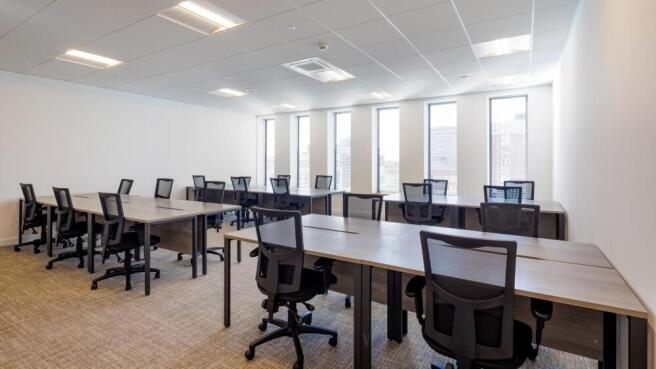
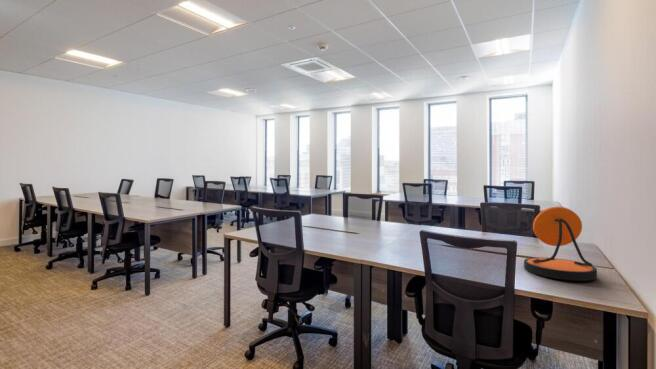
+ desk lamp [523,206,598,282]
